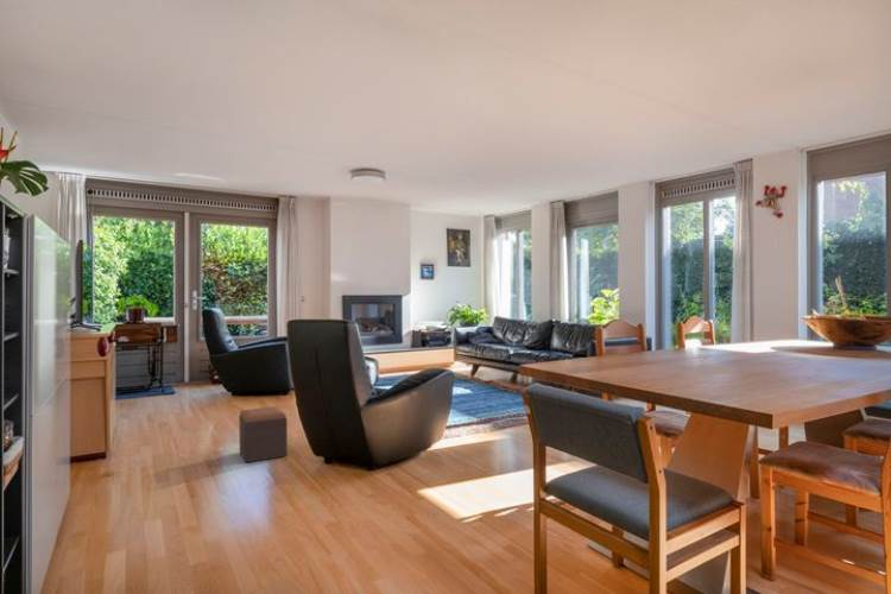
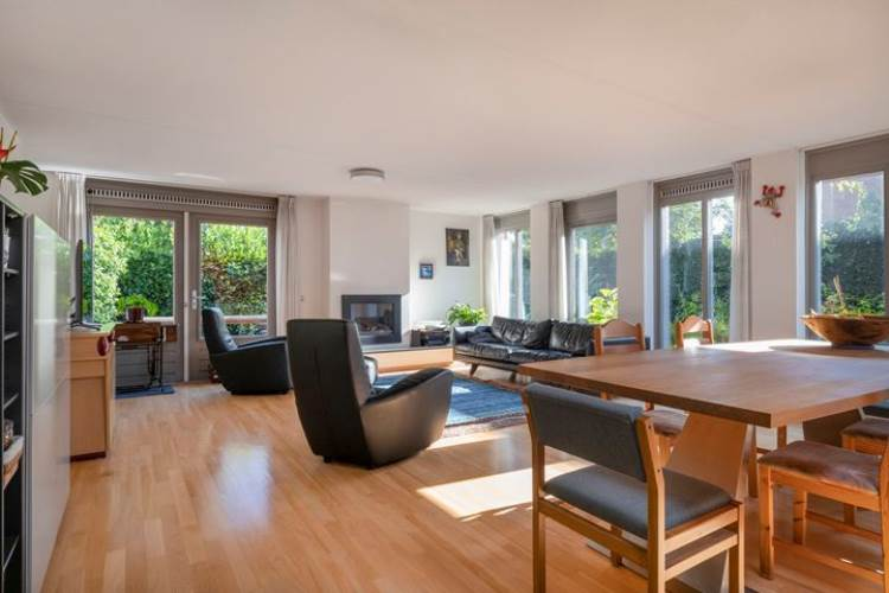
- footstool [238,405,289,463]
